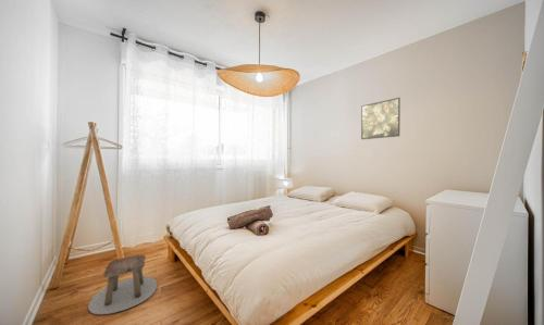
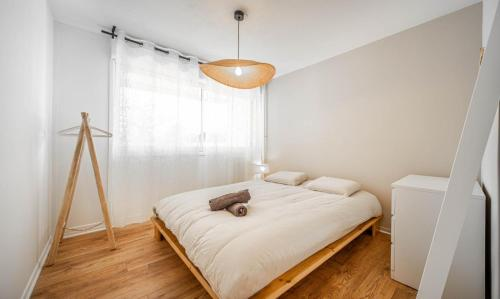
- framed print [360,97,401,140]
- stool [87,253,158,315]
